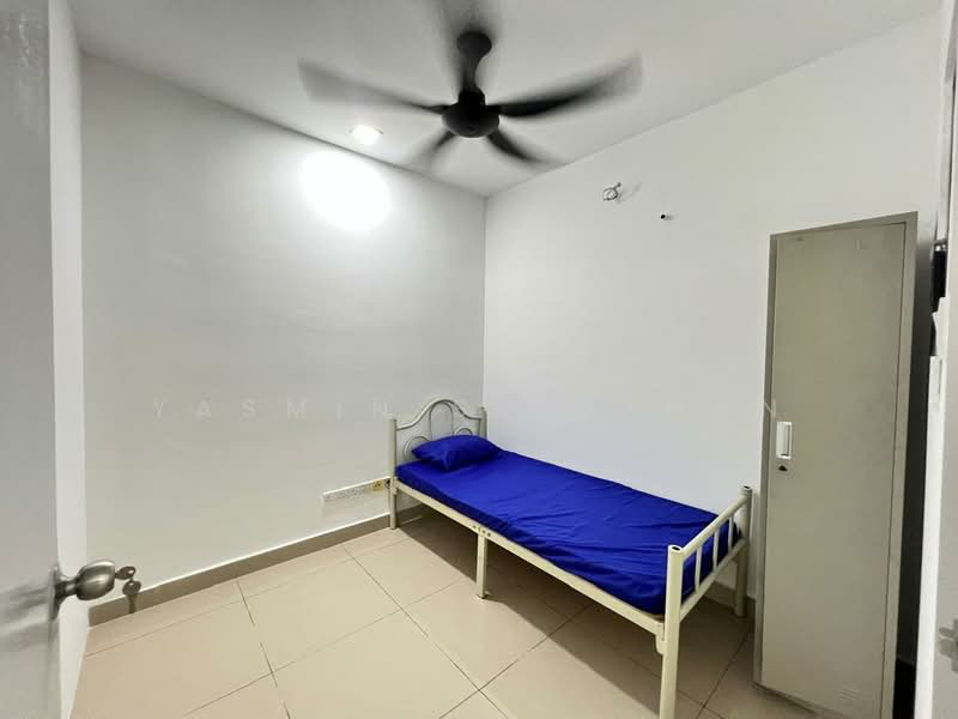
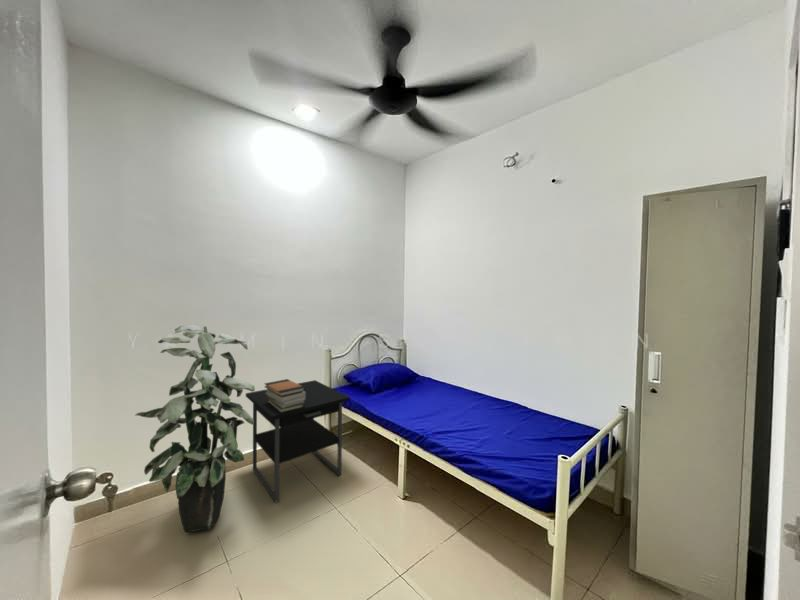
+ indoor plant [135,324,256,533]
+ nightstand [245,379,351,504]
+ book stack [263,378,305,413]
